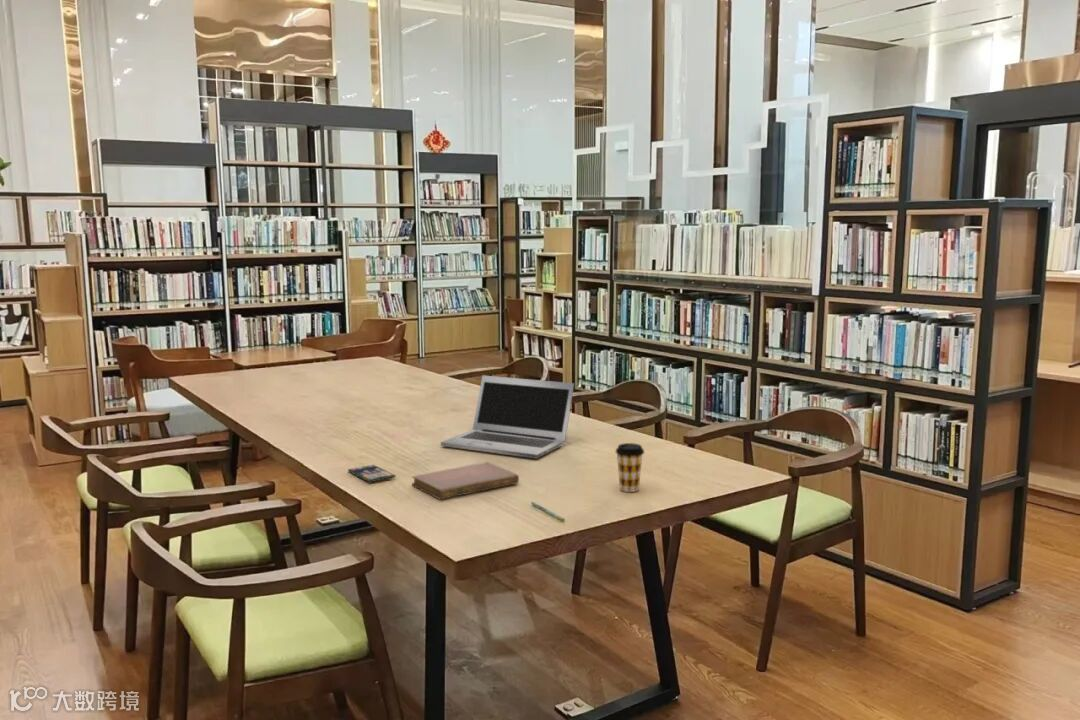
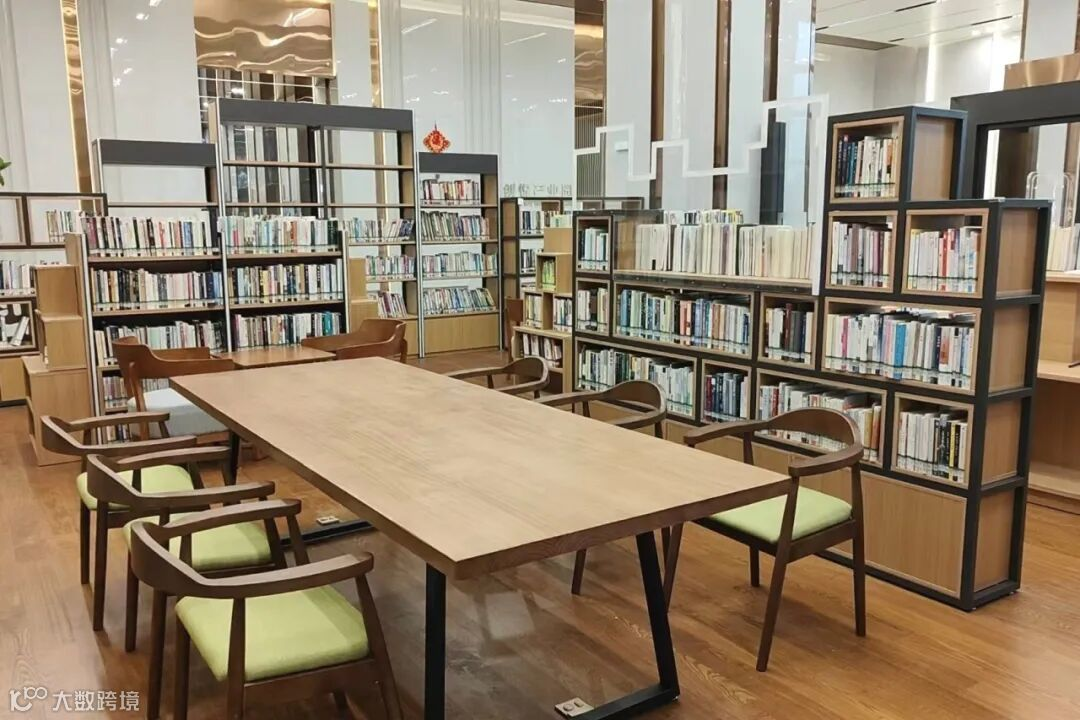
- laptop [440,374,575,459]
- smartphone [347,464,397,483]
- notebook [411,461,520,500]
- pen [530,501,566,522]
- coffee cup [615,442,645,493]
